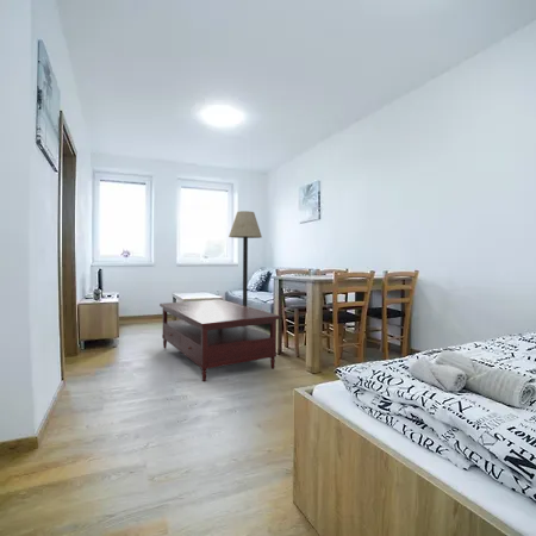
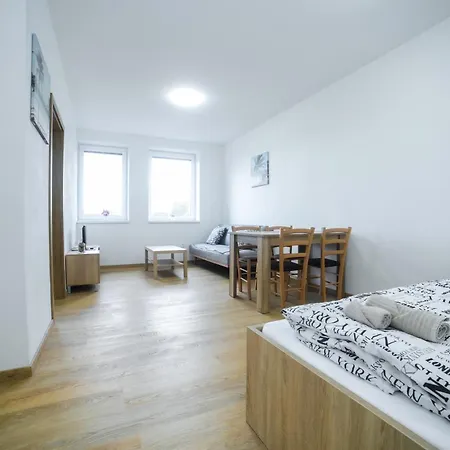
- floor lamp [228,210,263,306]
- coffee table [158,299,281,382]
